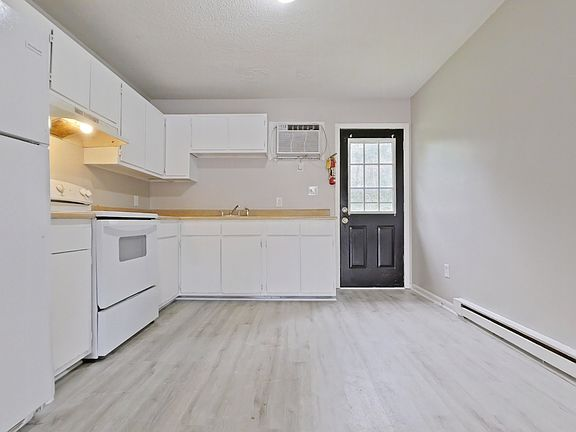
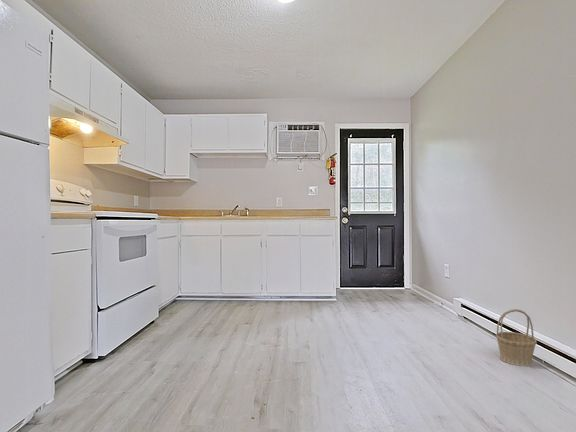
+ basket [495,308,538,367]
